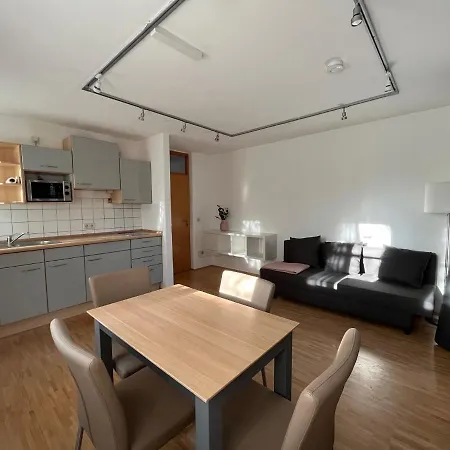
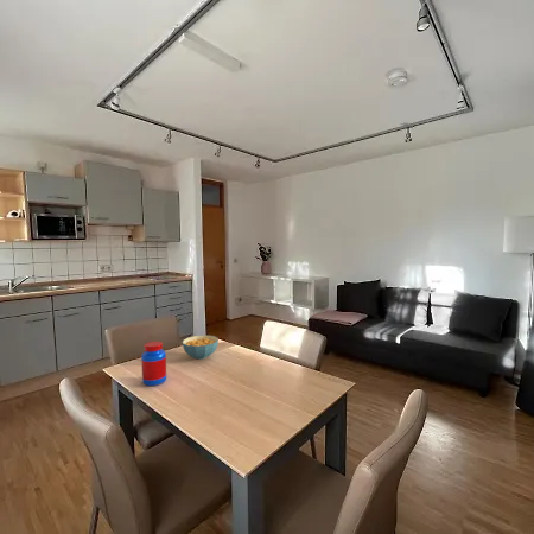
+ jar [140,341,167,387]
+ cereal bowl [182,335,220,361]
